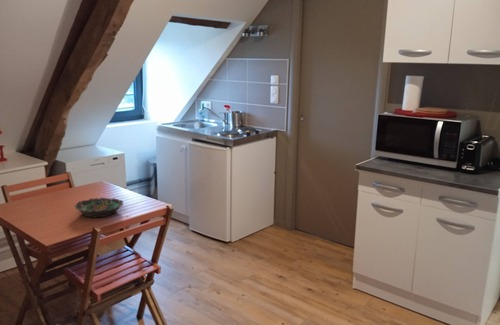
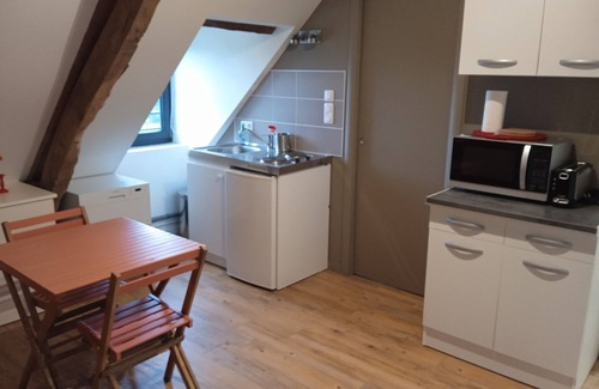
- bowl [73,197,124,218]
